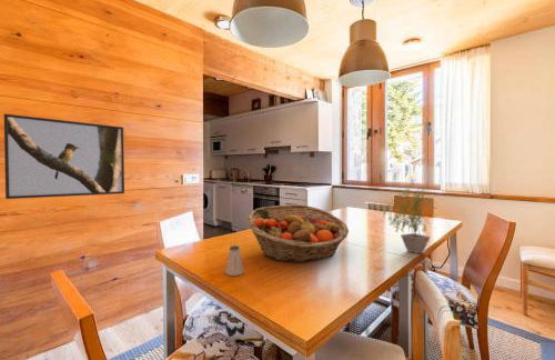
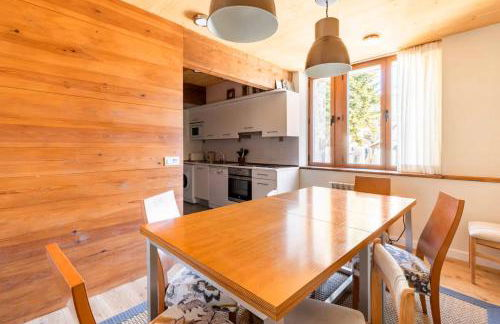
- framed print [3,112,125,200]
- potted plant [379,179,443,254]
- saltshaker [224,244,245,277]
- fruit basket [246,203,350,263]
